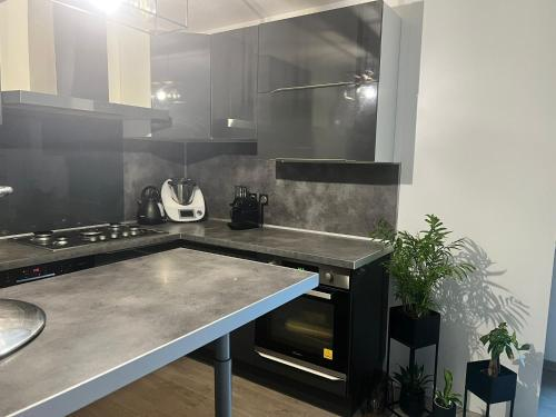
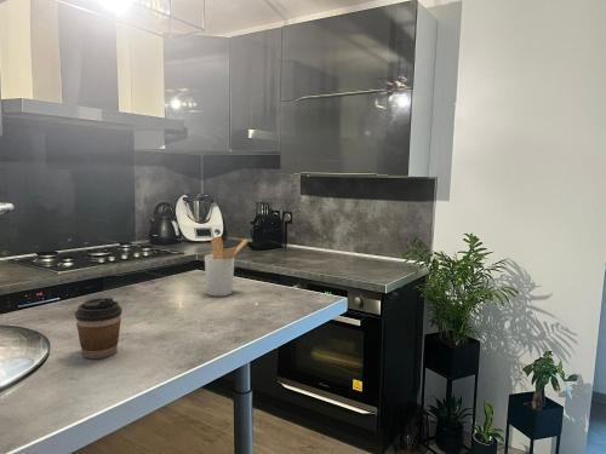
+ utensil holder [204,235,248,298]
+ coffee cup [74,297,124,360]
